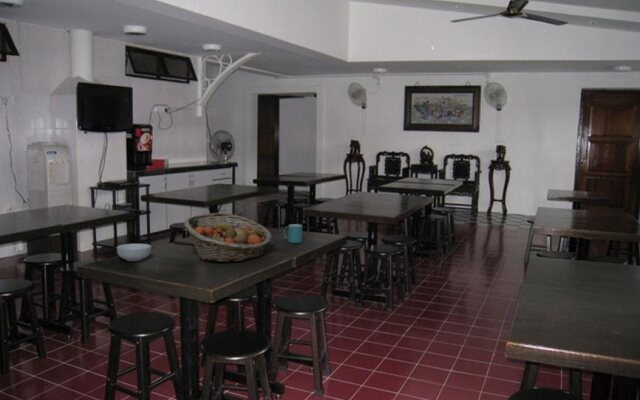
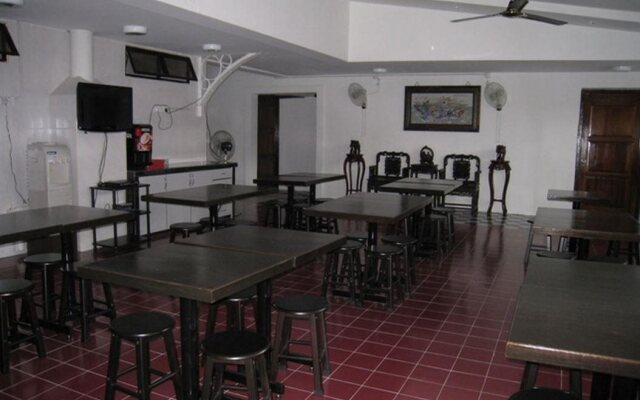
- cereal bowl [116,243,152,262]
- mug [283,223,303,244]
- fruit basket [183,212,272,263]
